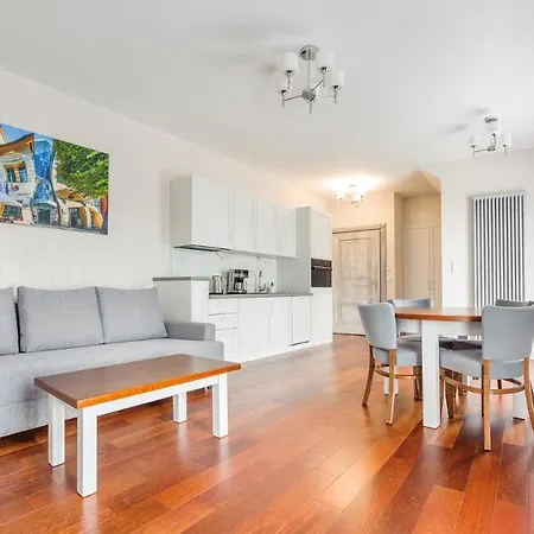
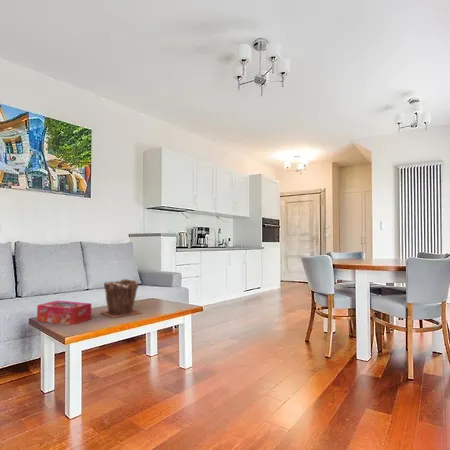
+ plant pot [100,278,143,319]
+ tissue box [36,300,92,326]
